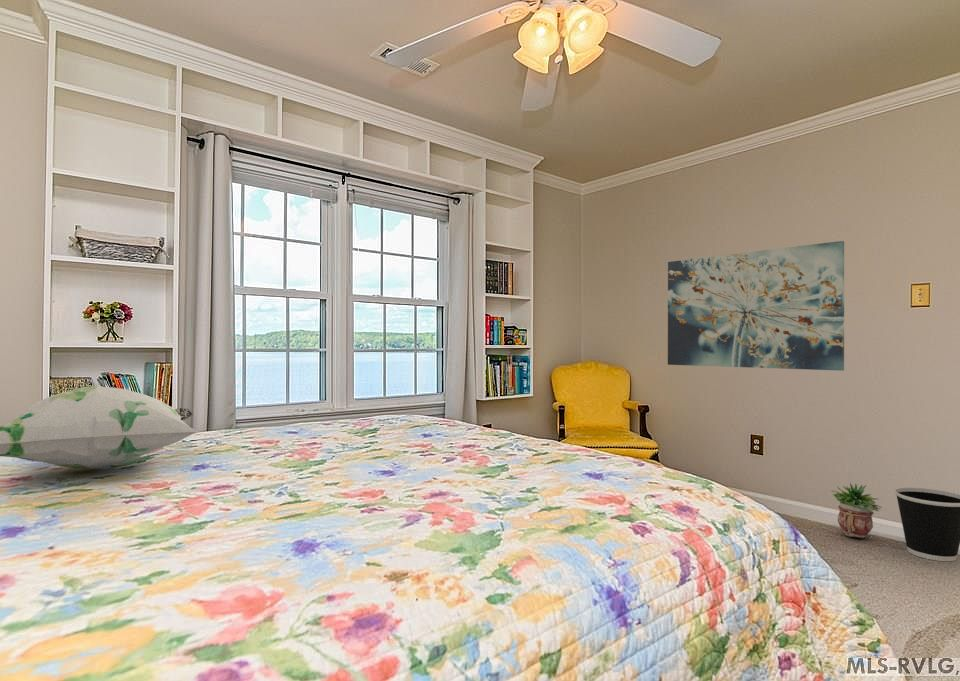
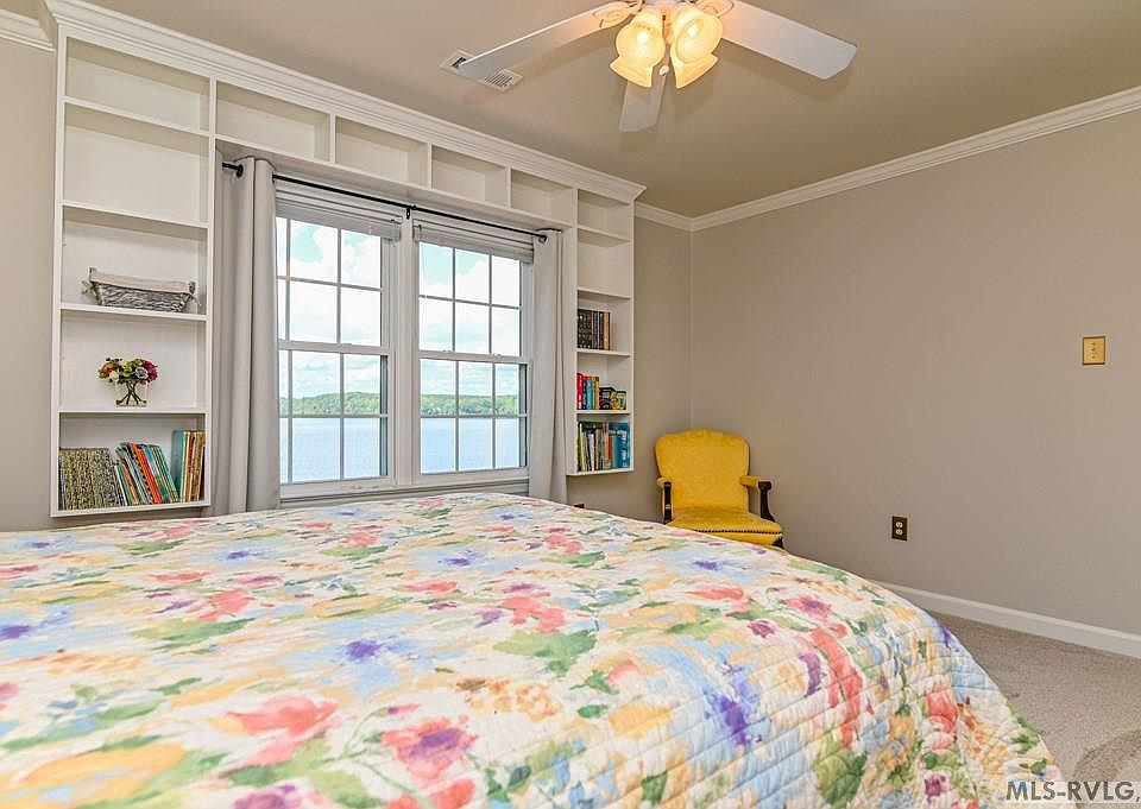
- wastebasket [894,487,960,562]
- potted plant [831,482,883,539]
- wall art [667,240,845,372]
- decorative pillow [0,385,200,470]
